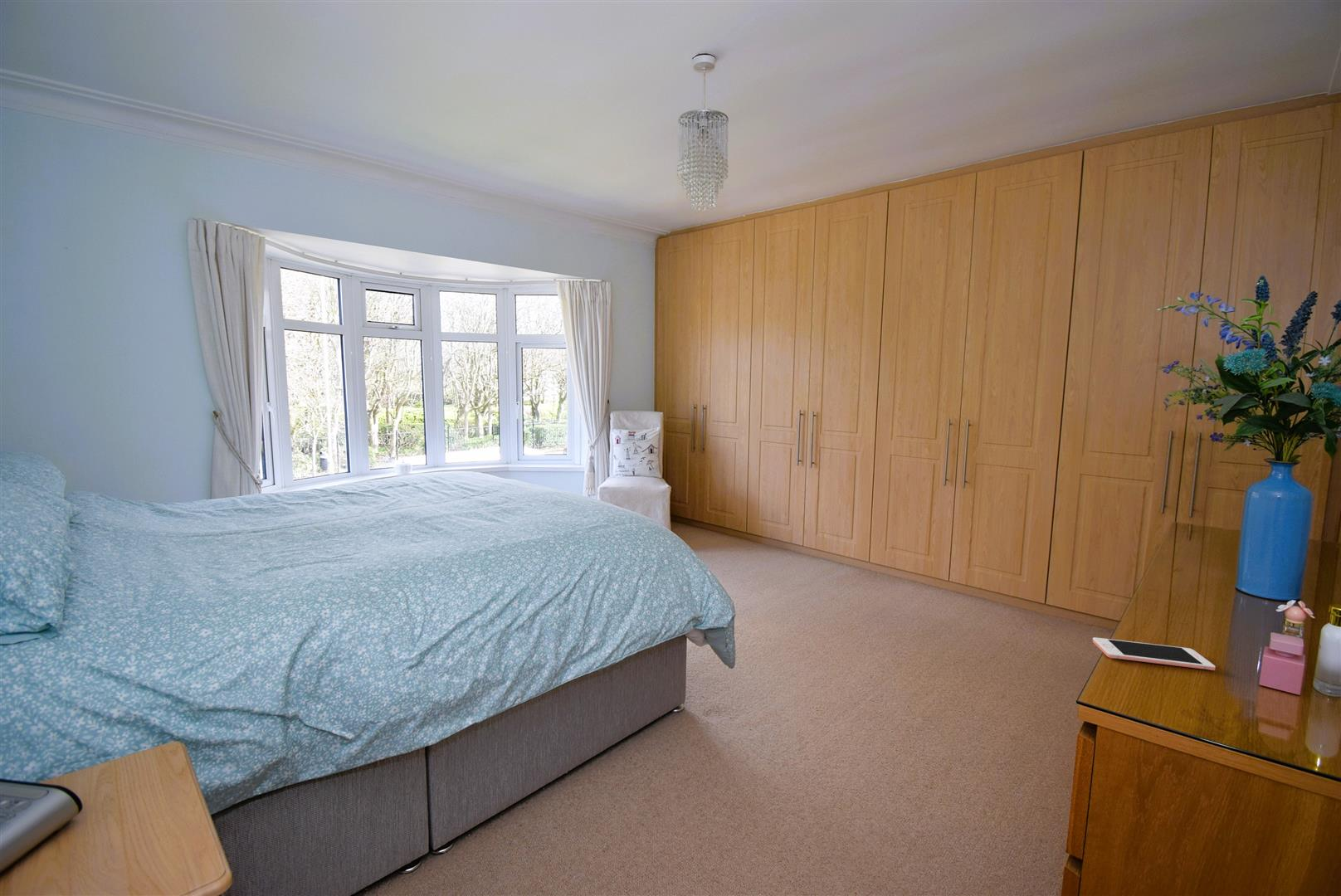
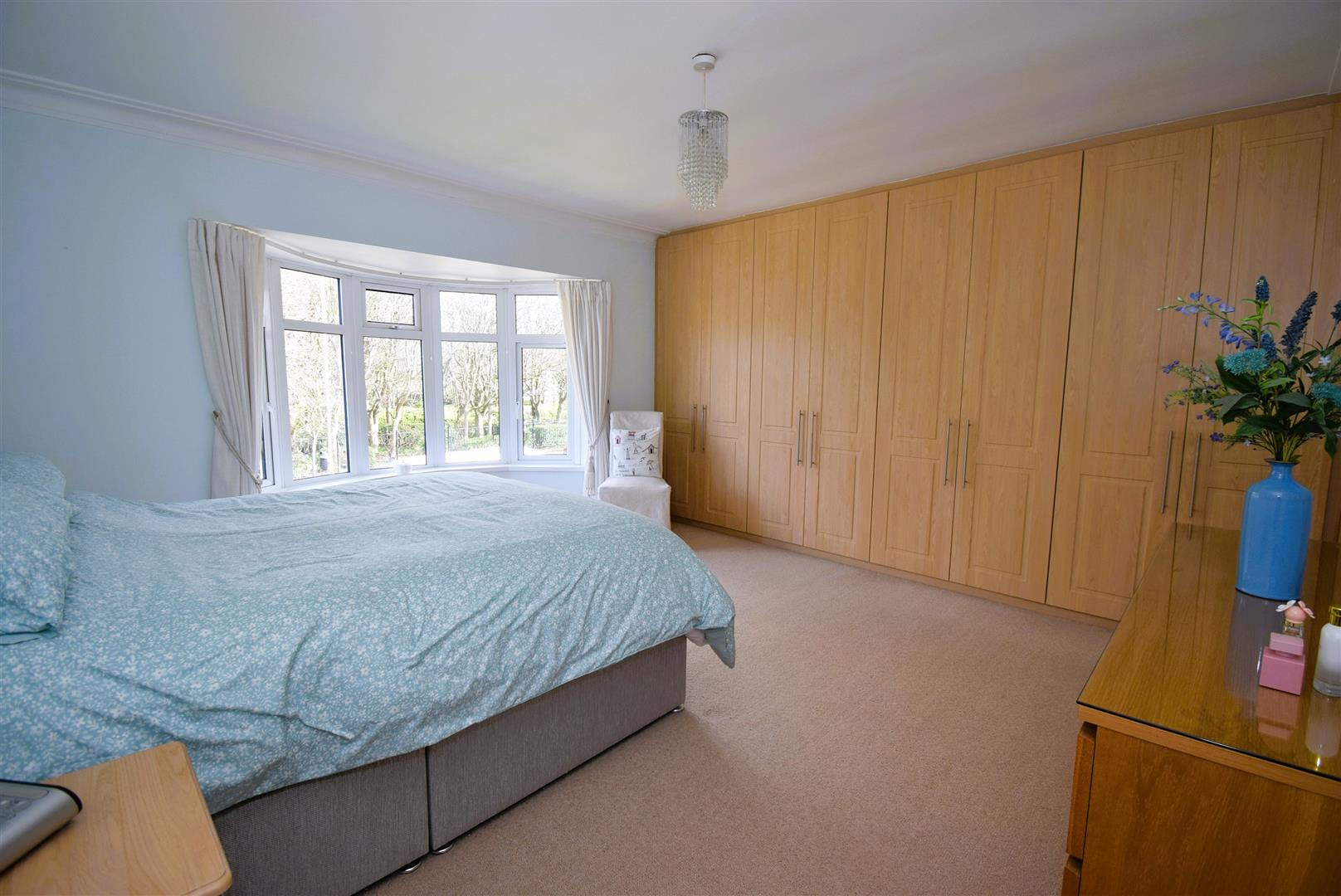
- cell phone [1092,636,1217,671]
